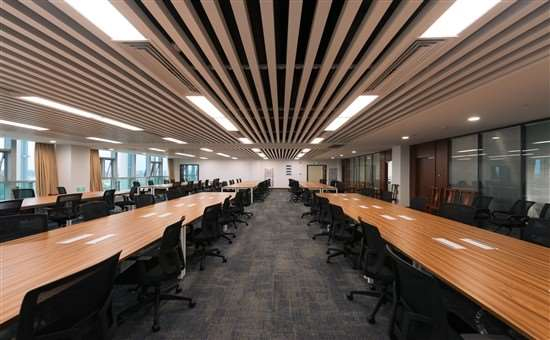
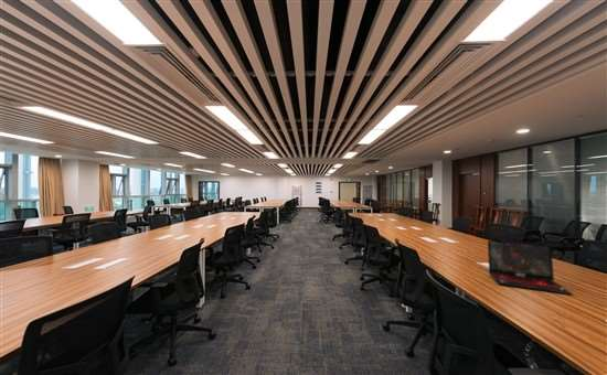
+ laptop [487,239,574,296]
